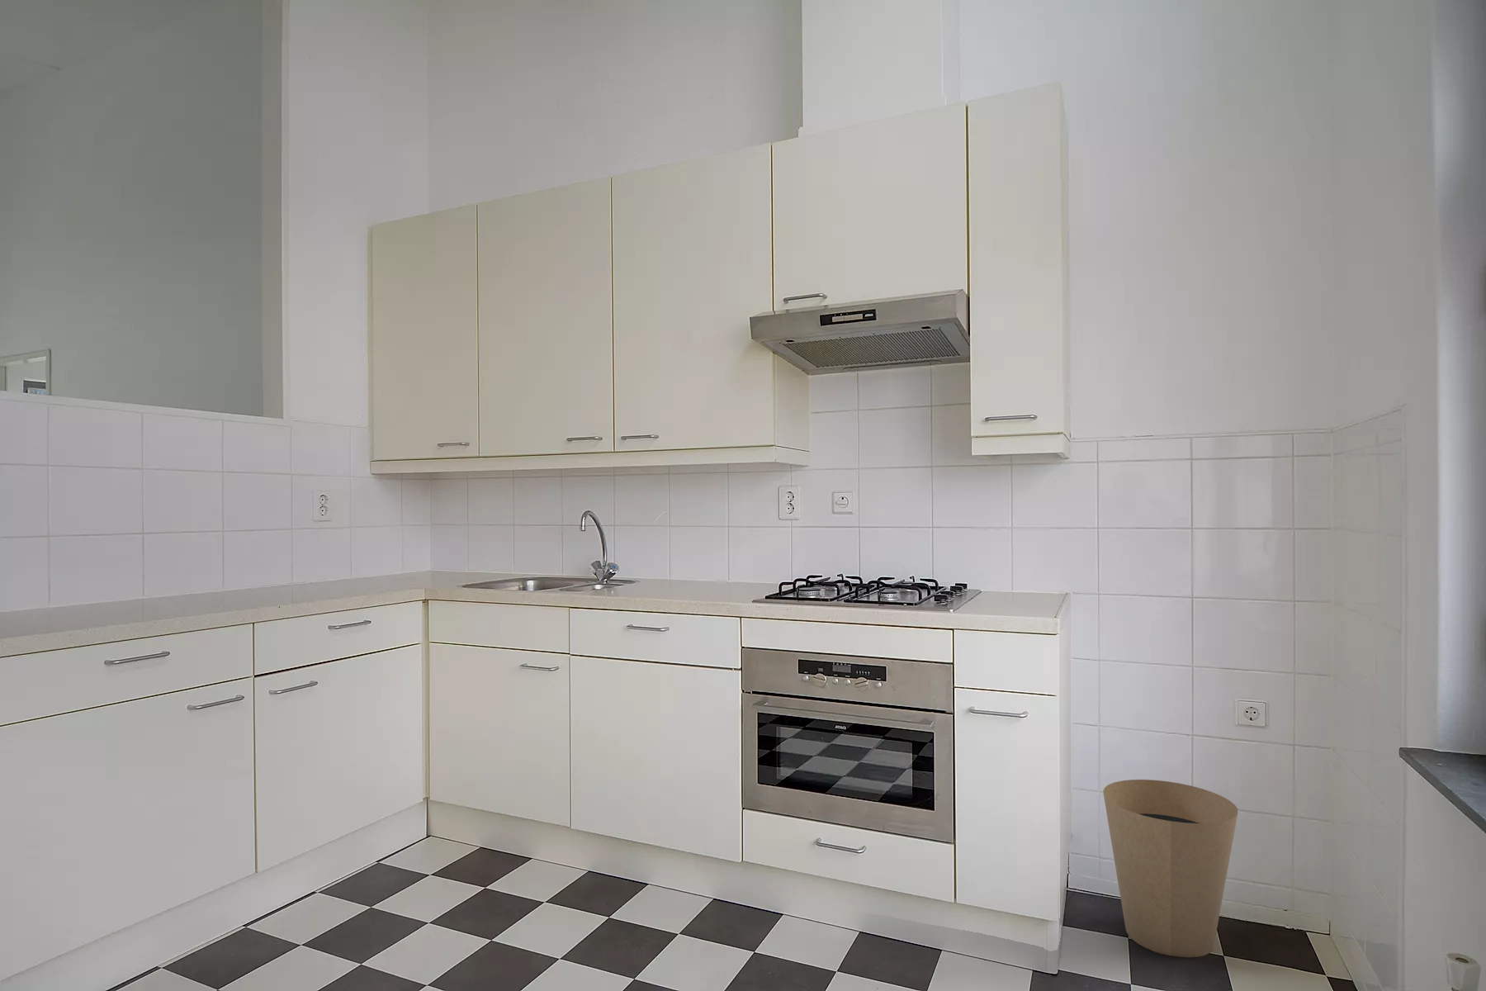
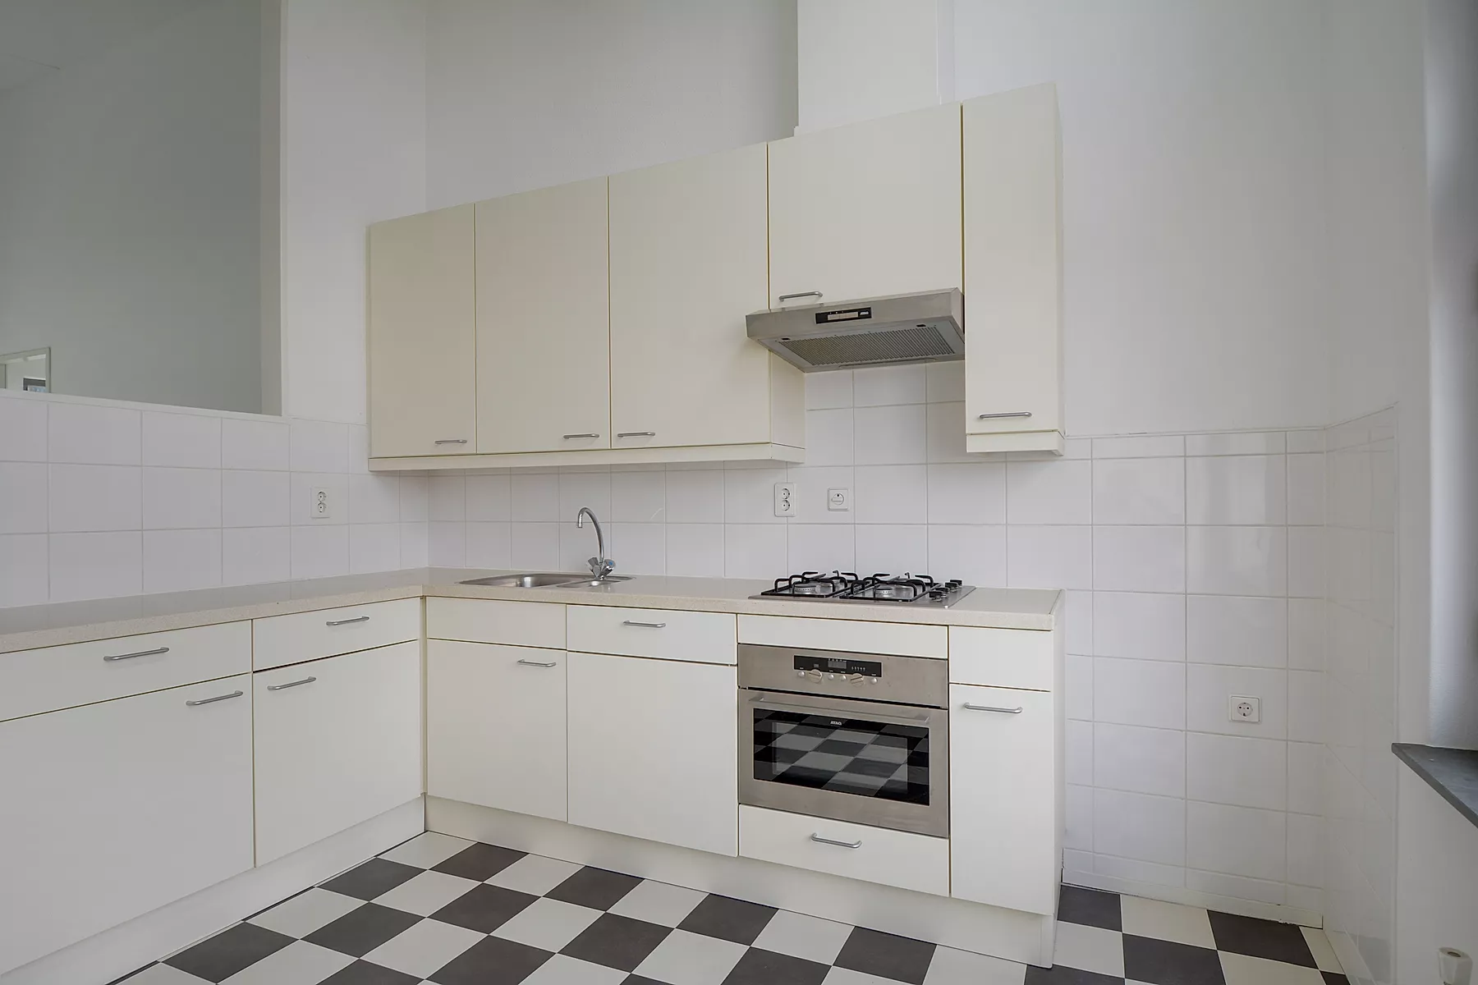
- trash can [1102,779,1238,958]
